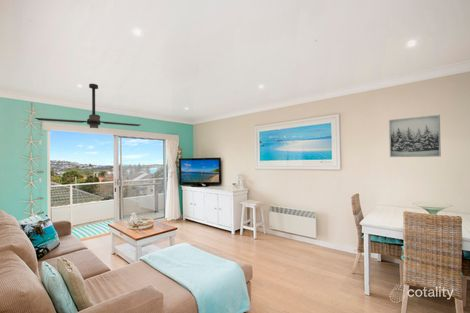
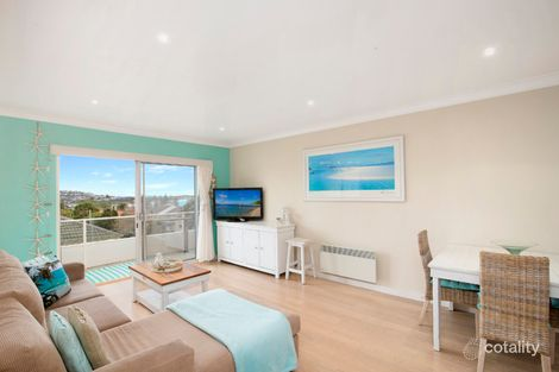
- ceiling fan [34,83,142,129]
- wall art [388,114,442,158]
